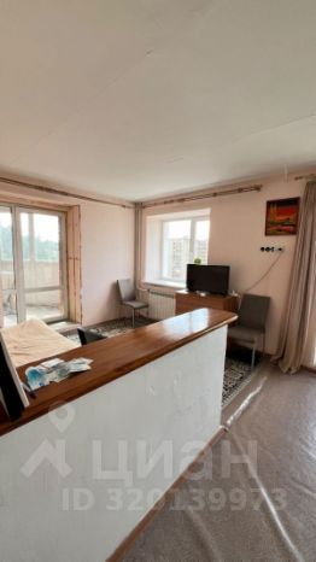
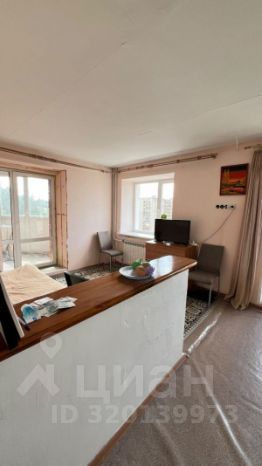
+ fruit bowl [118,258,155,280]
